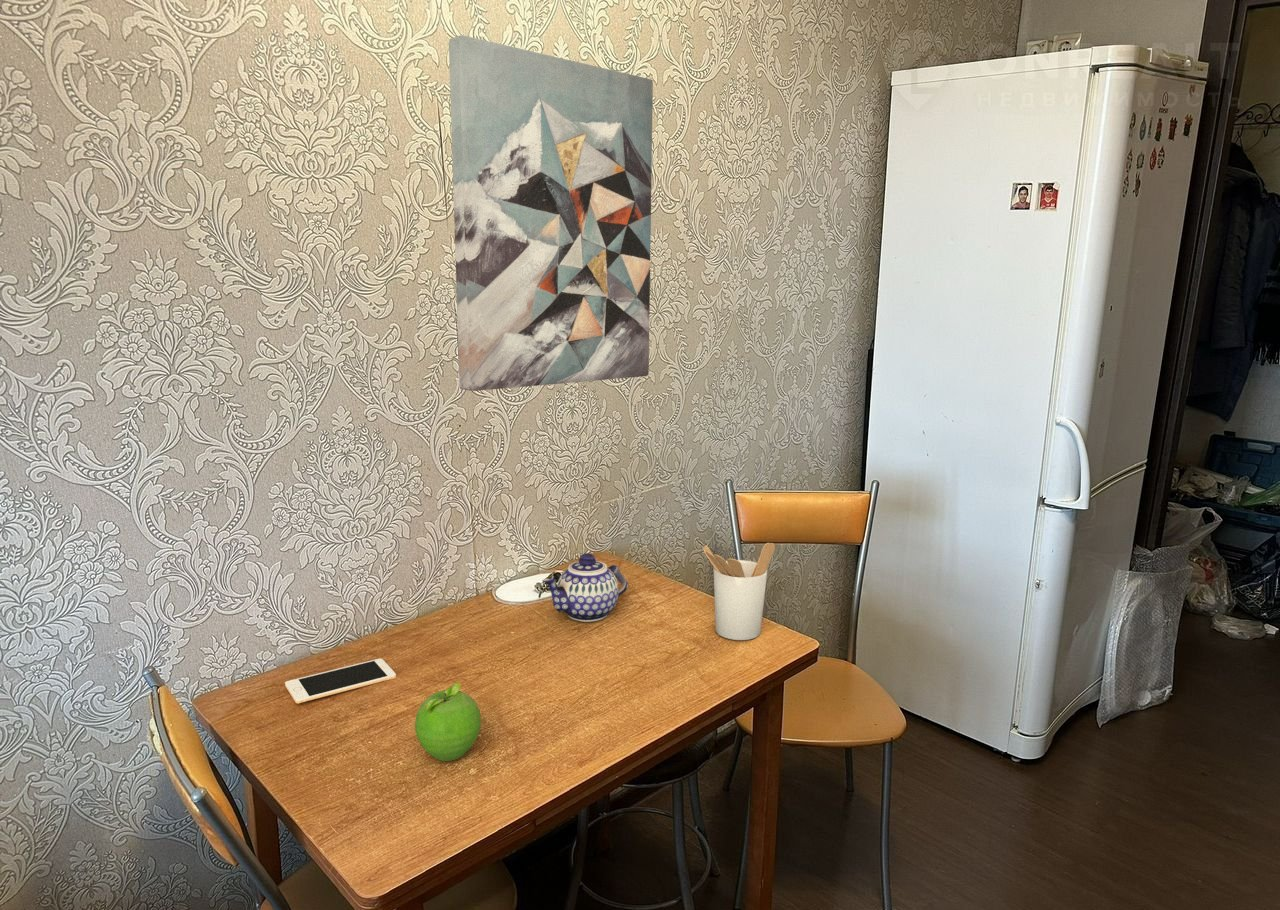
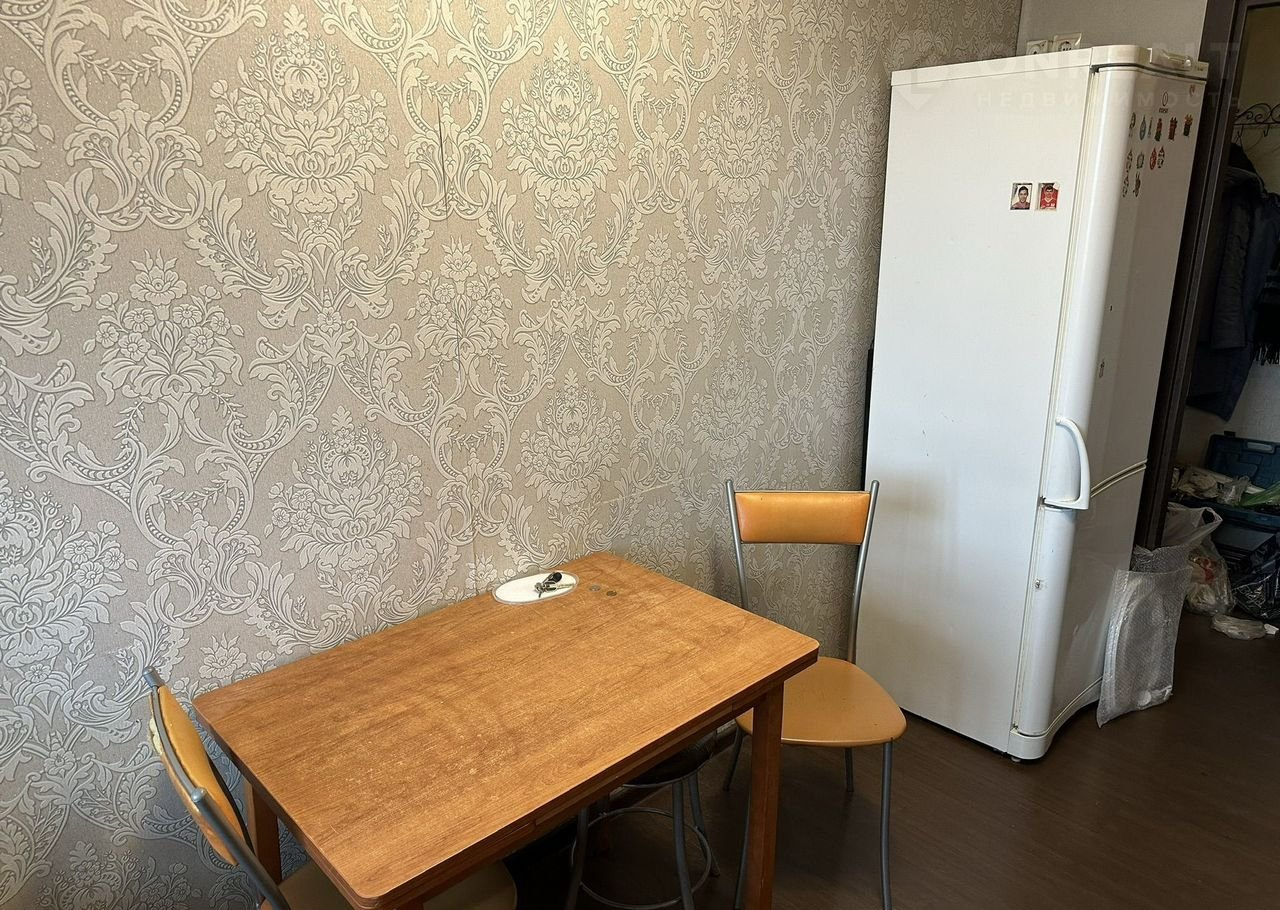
- utensil holder [702,542,776,641]
- cell phone [284,658,397,704]
- teapot [541,552,629,623]
- wall art [448,34,654,392]
- fruit [414,682,482,762]
